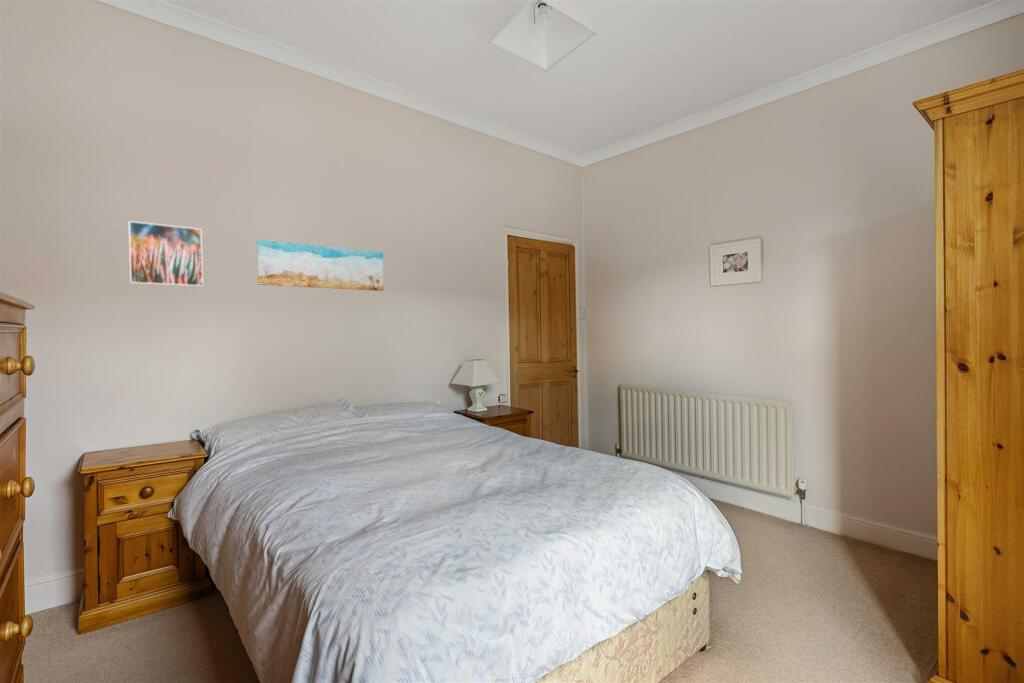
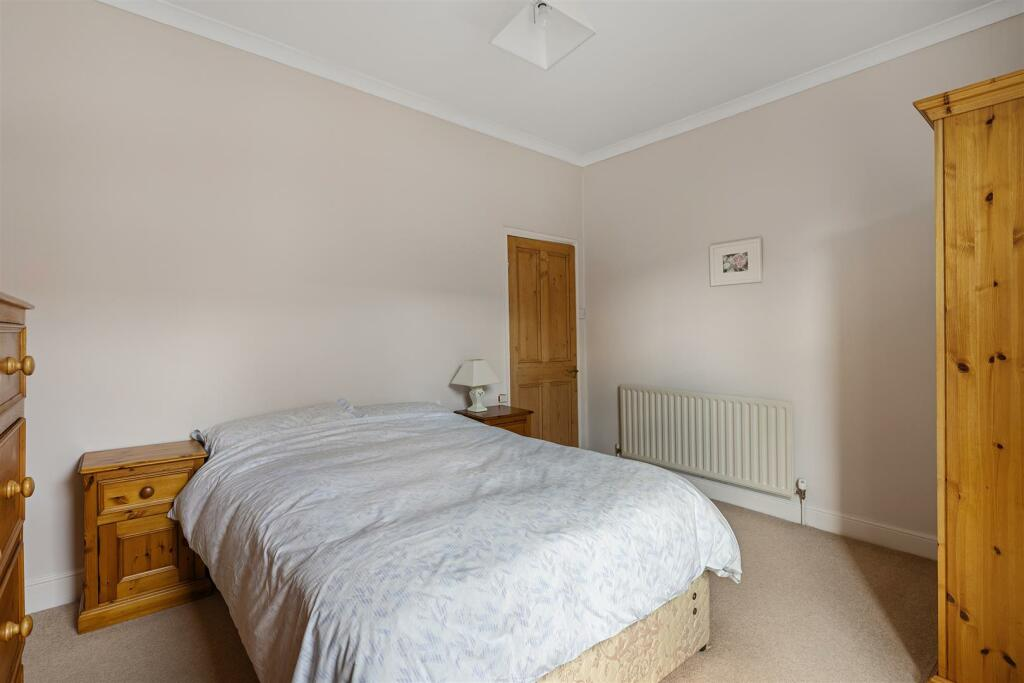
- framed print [128,220,204,288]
- wall art [256,239,385,292]
